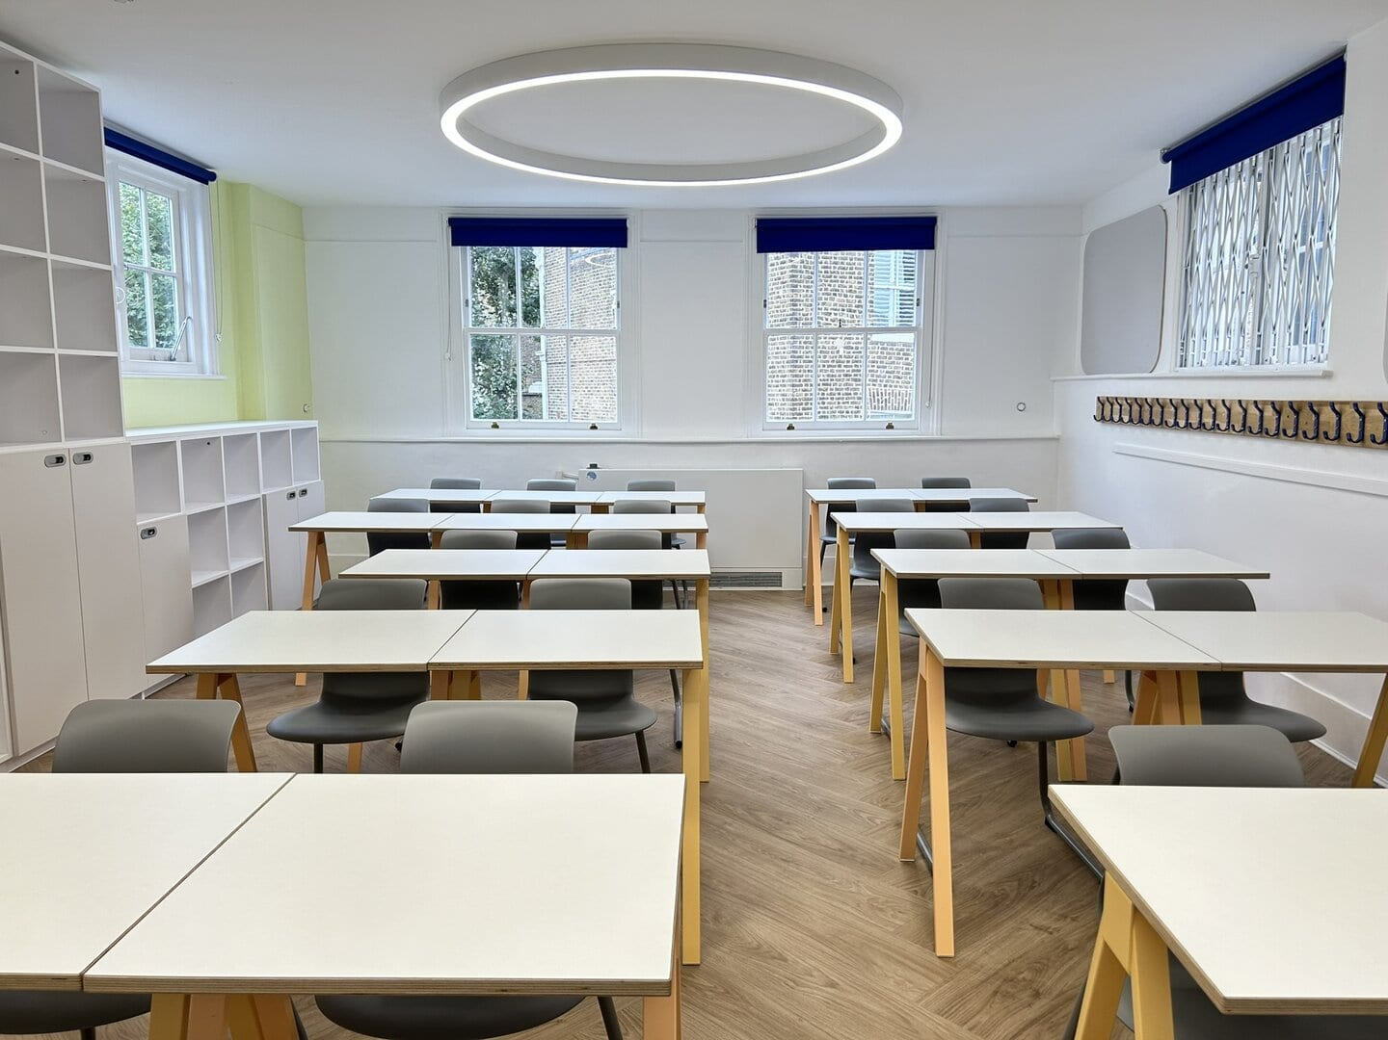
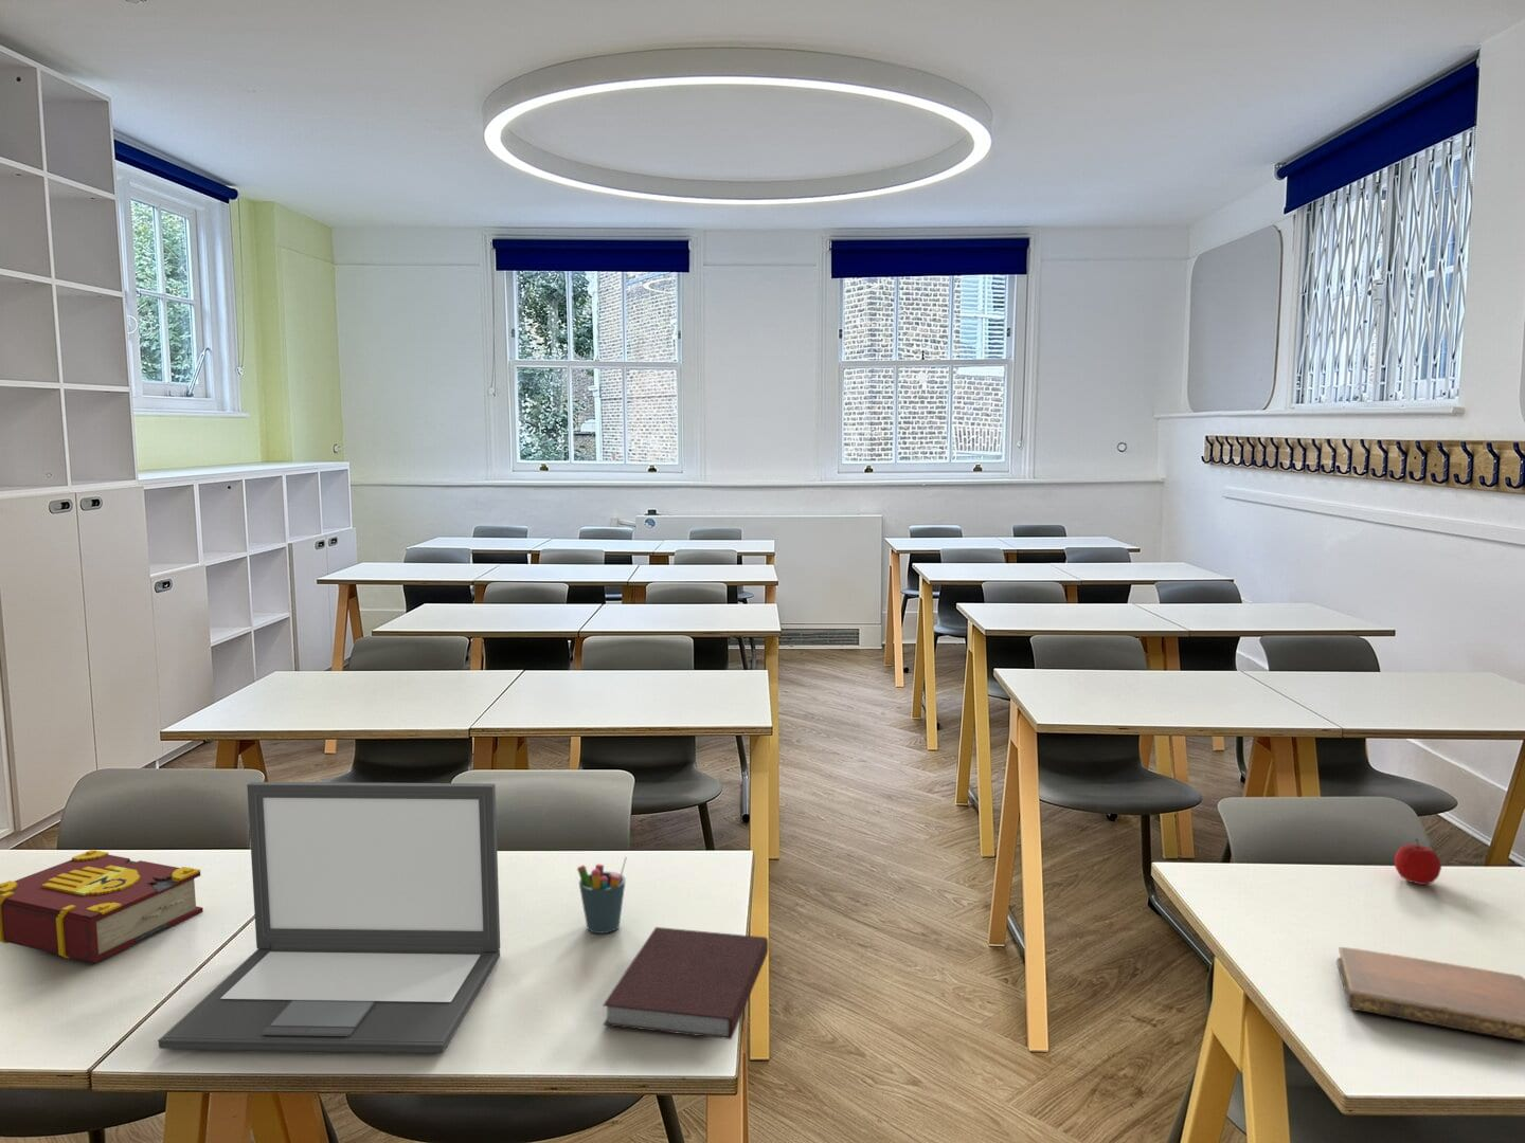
+ book [0,849,204,964]
+ laptop [157,782,501,1054]
+ notebook [602,926,769,1040]
+ pen holder [576,852,628,934]
+ apple [1394,838,1442,886]
+ notebook [1335,946,1525,1042]
